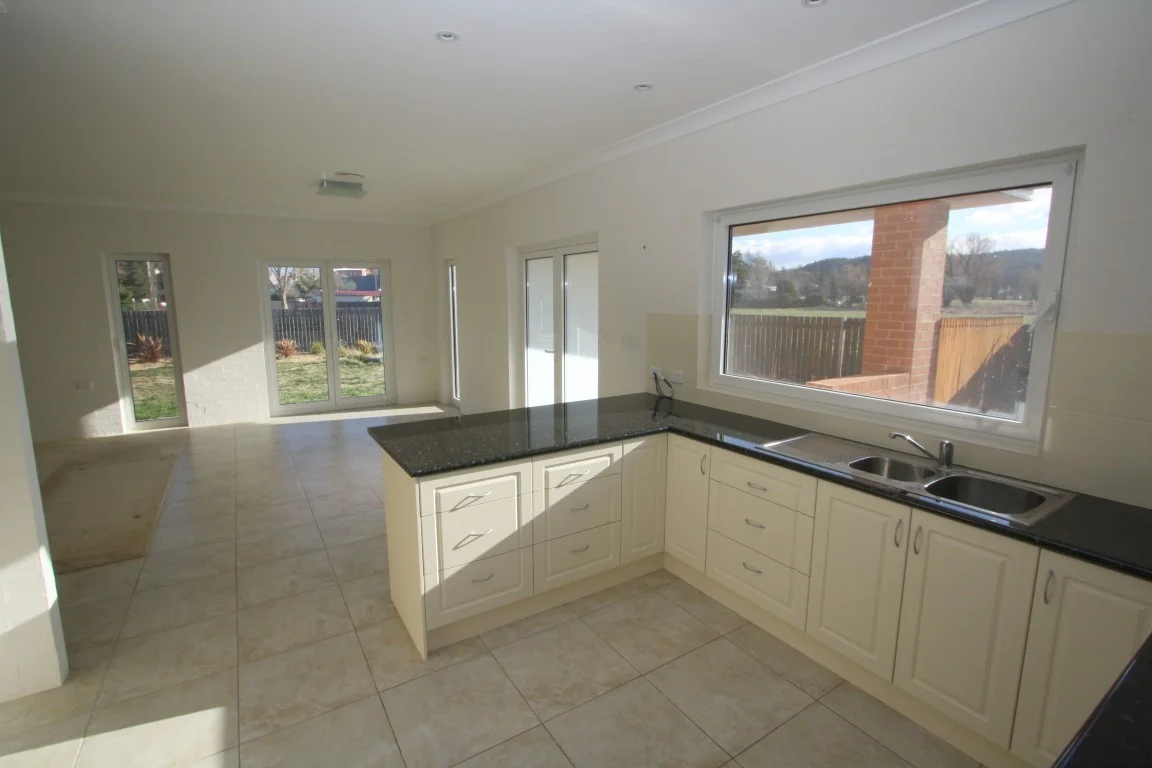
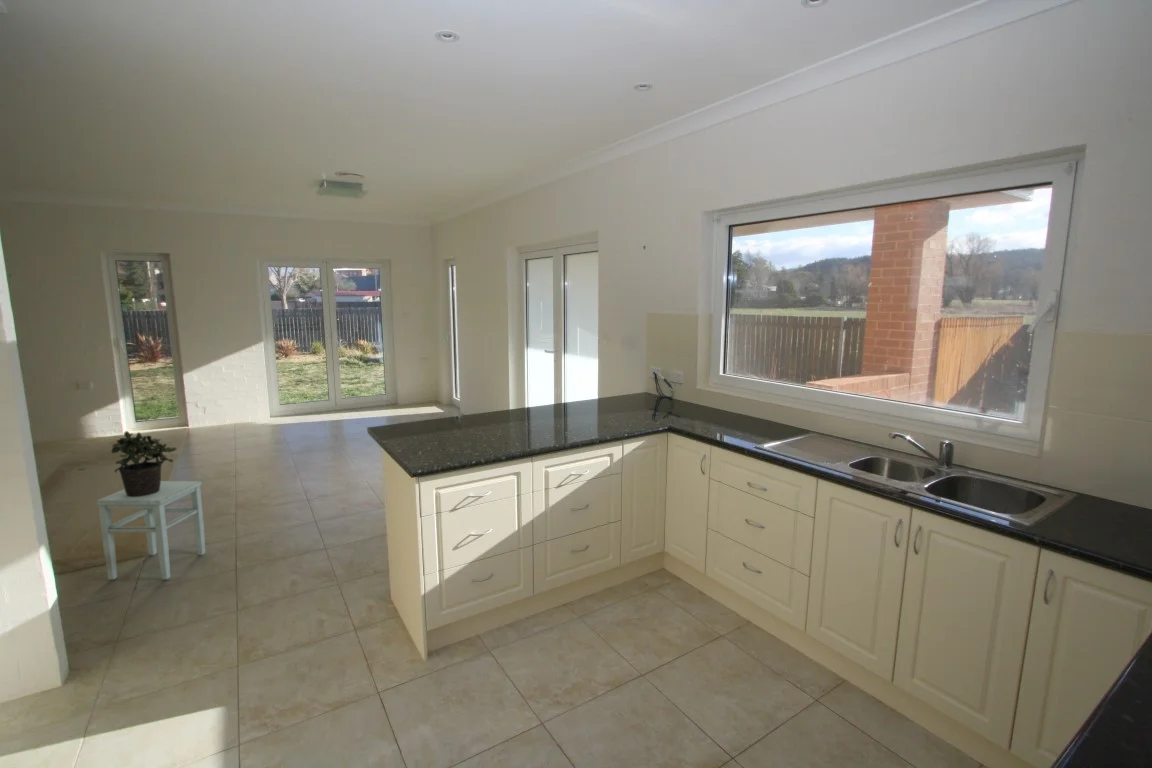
+ potted plant [111,430,178,497]
+ stool [95,480,206,580]
